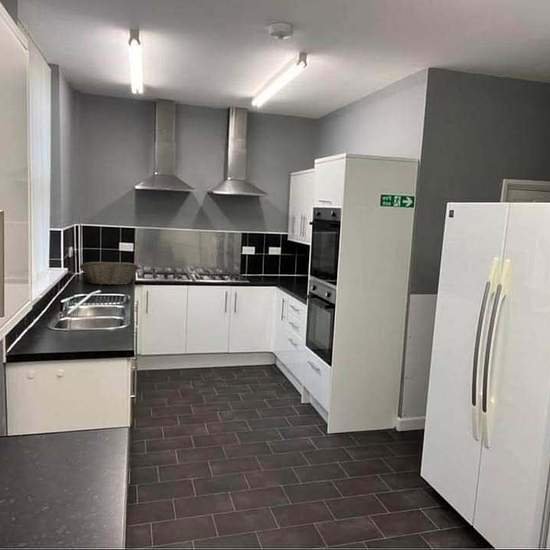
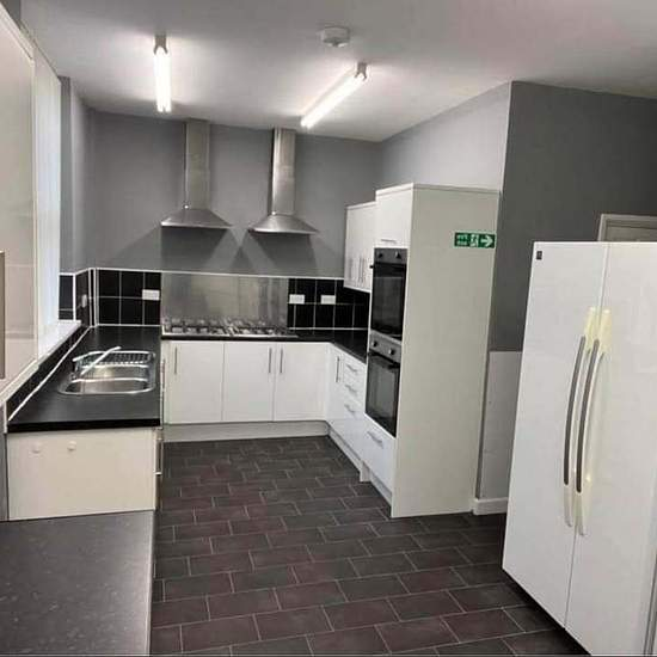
- fruit basket [79,261,140,286]
